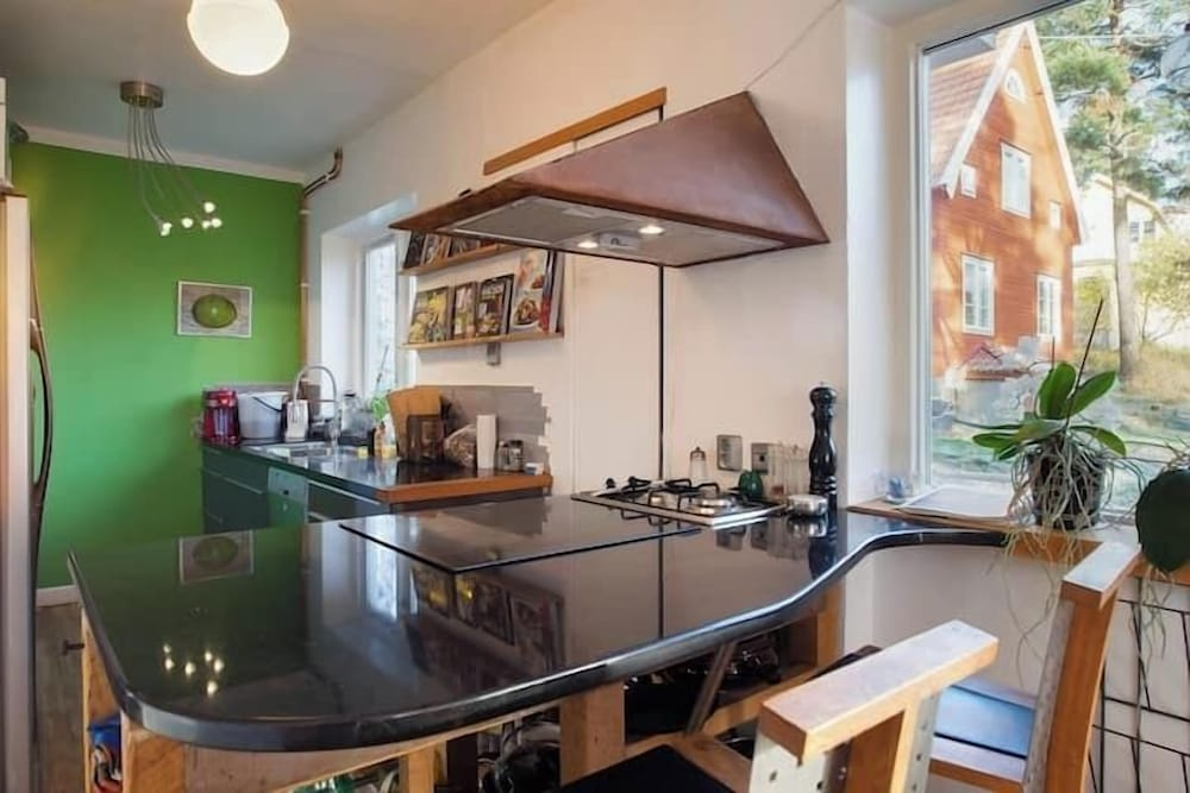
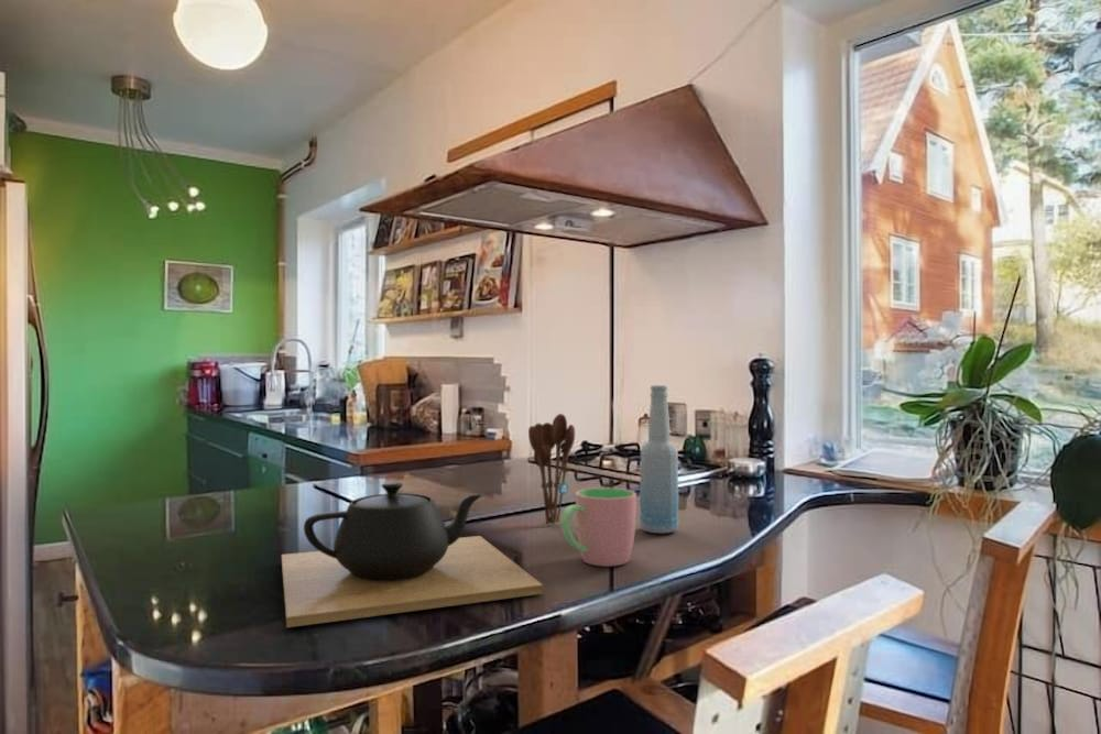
+ bottle [639,384,679,535]
+ cup [560,486,637,568]
+ teapot [281,481,544,628]
+ utensil holder [527,413,576,525]
